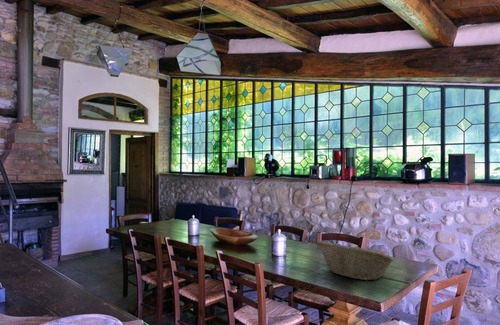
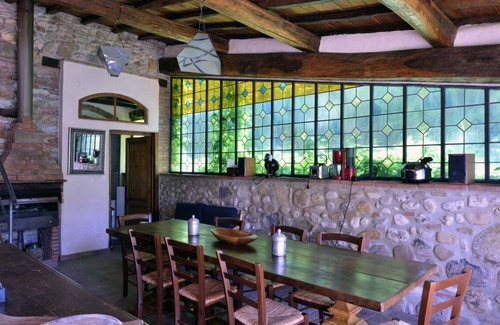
- fruit basket [316,240,395,281]
